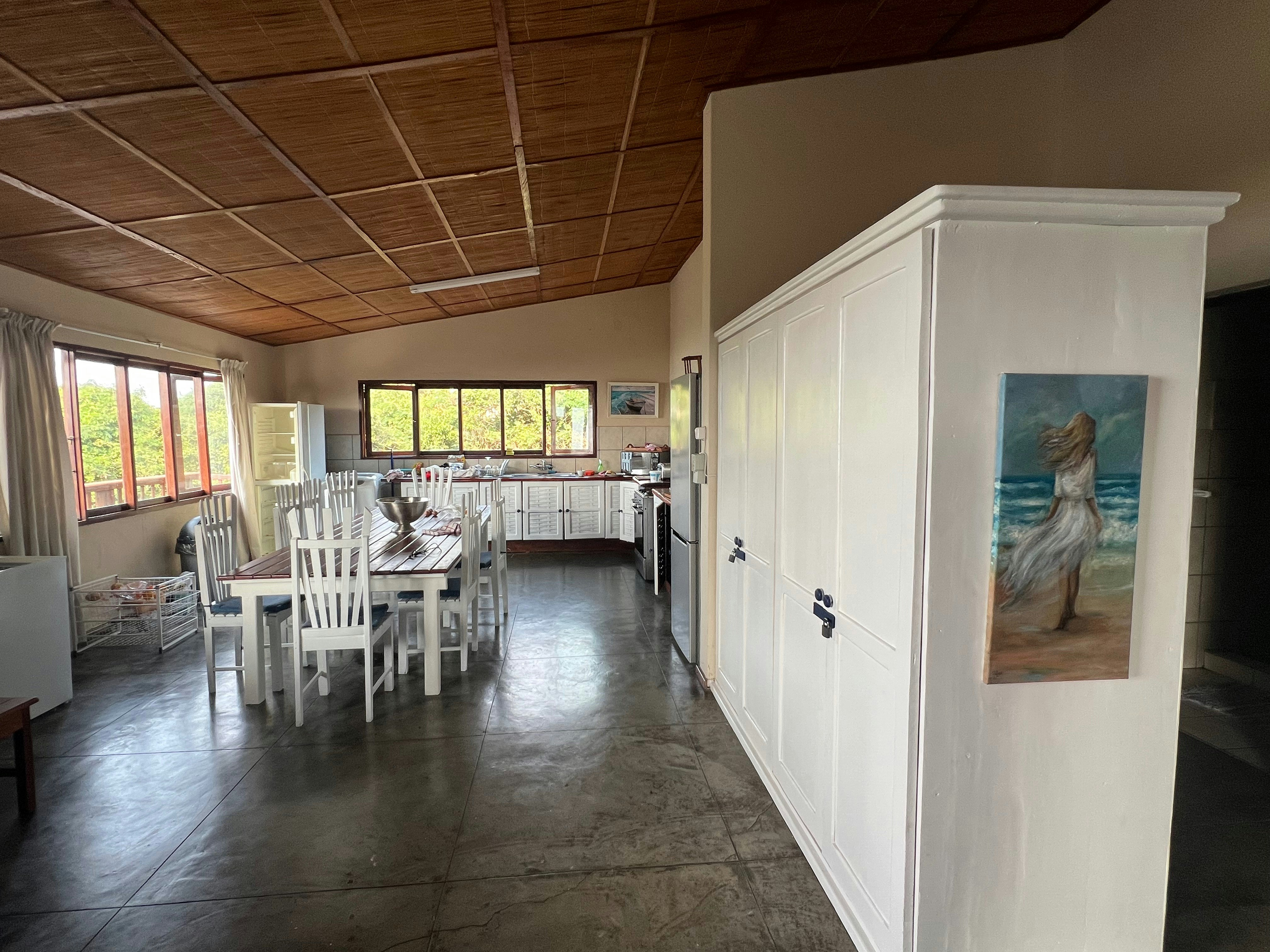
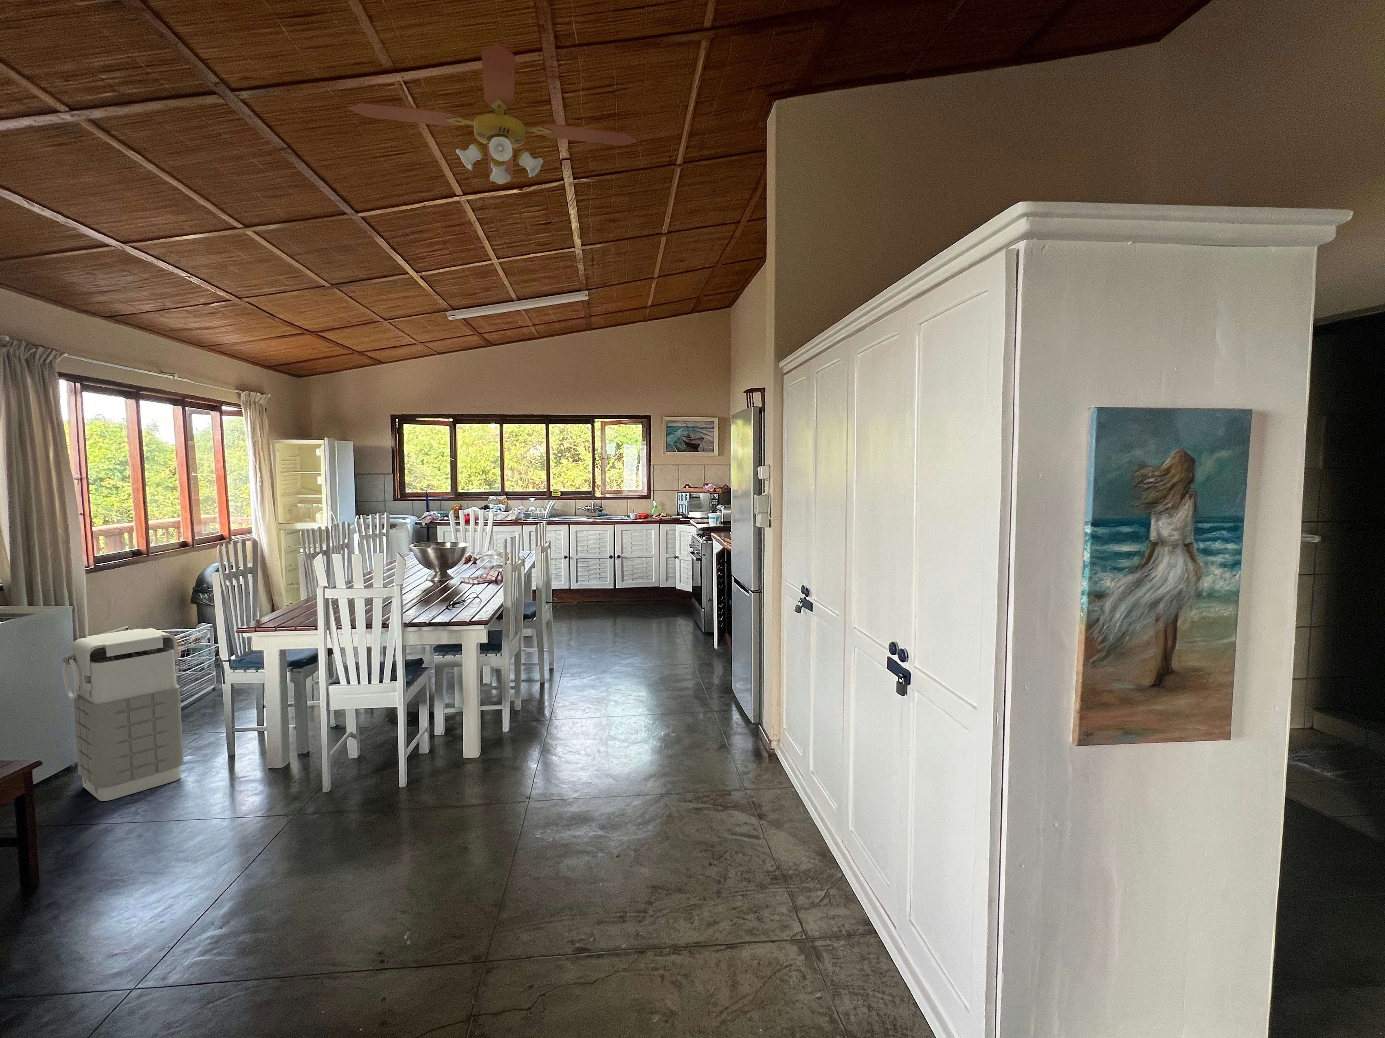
+ grenade [62,628,184,801]
+ ceiling fan [347,43,638,184]
